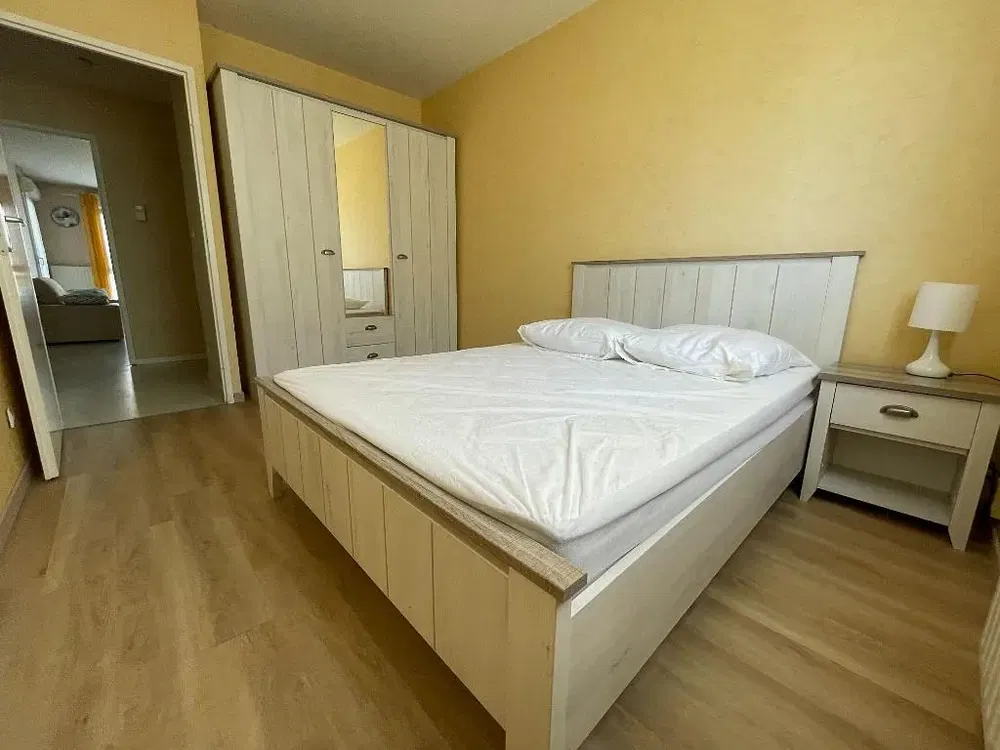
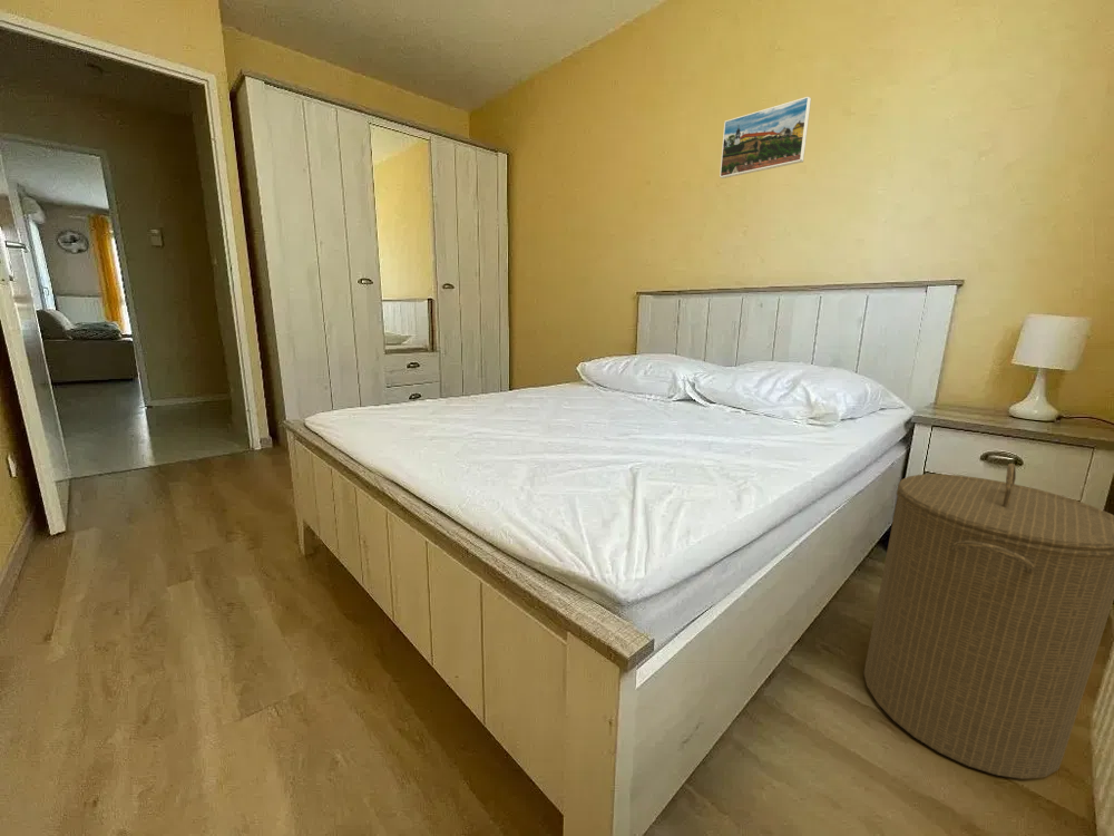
+ laundry hamper [862,463,1114,780]
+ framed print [719,96,812,179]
